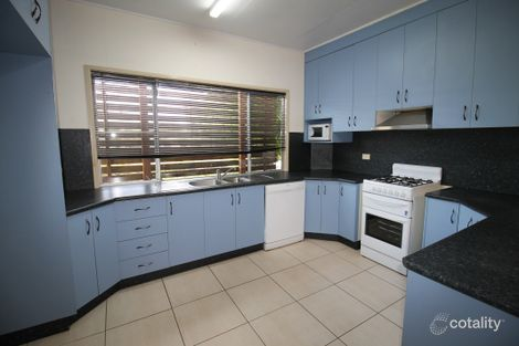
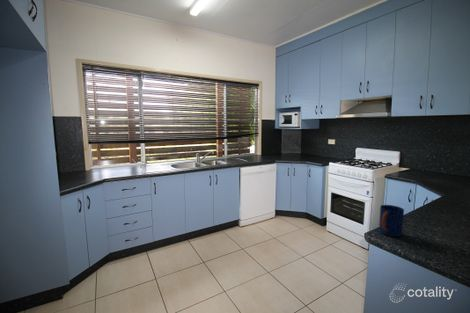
+ mug [378,204,405,238]
